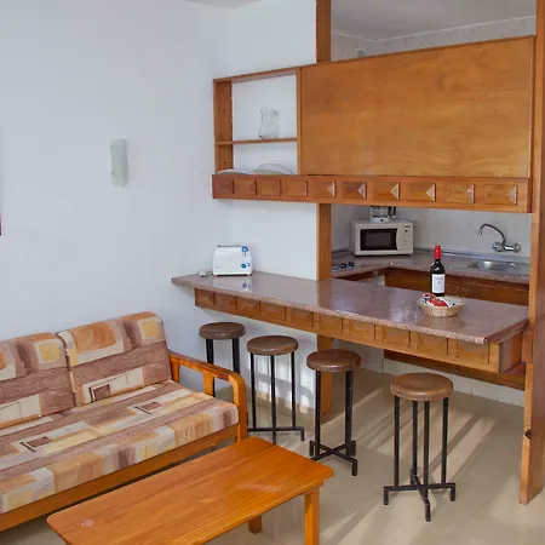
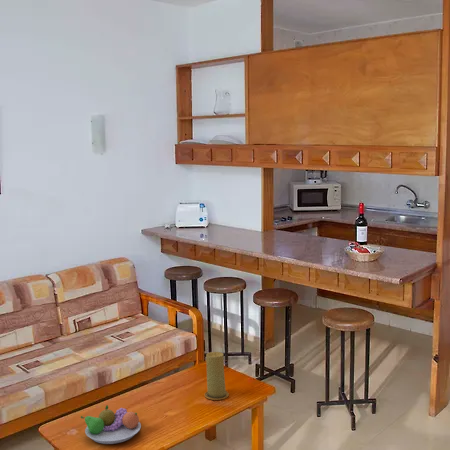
+ fruit bowl [80,404,142,445]
+ candle [204,351,230,401]
